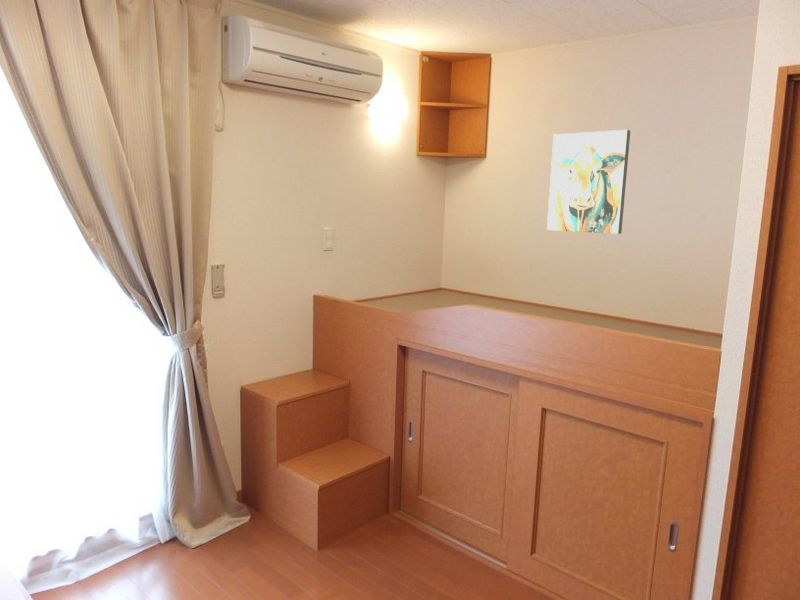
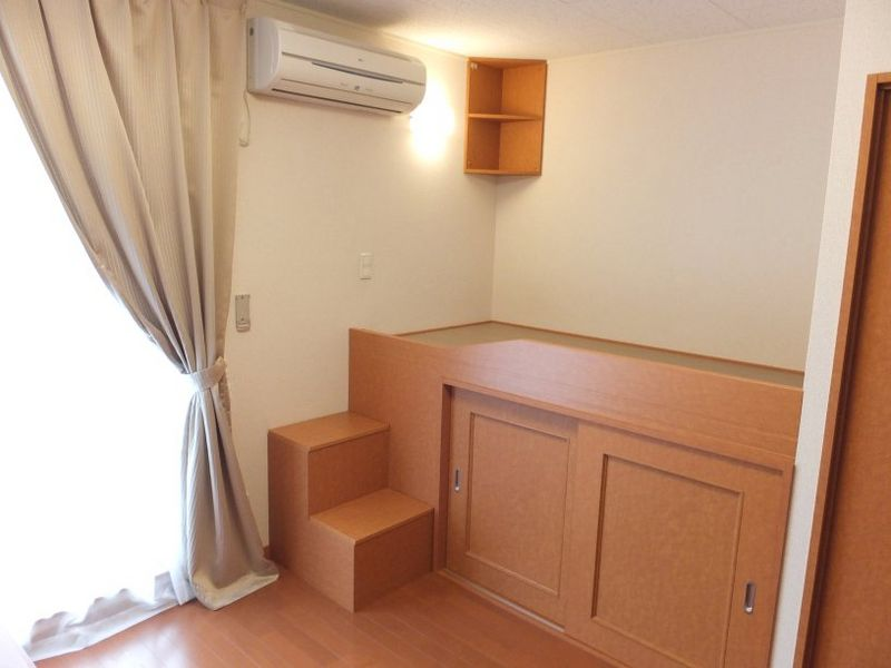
- wall art [546,129,631,235]
